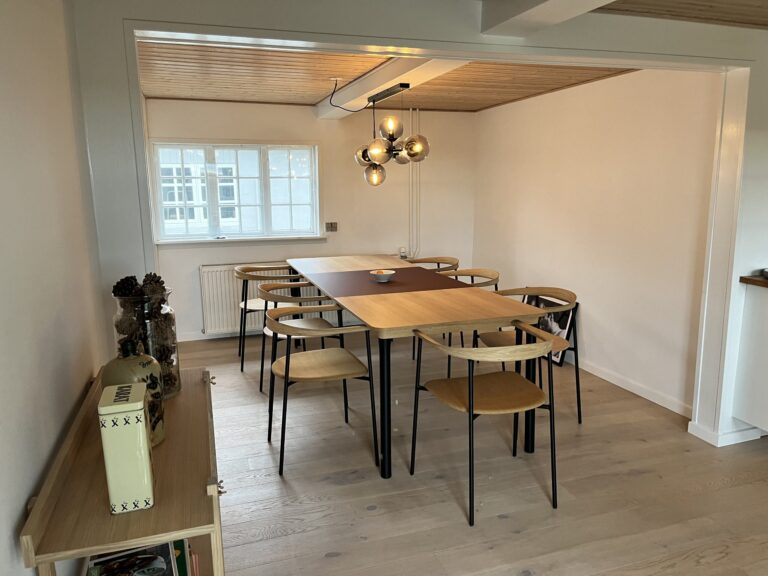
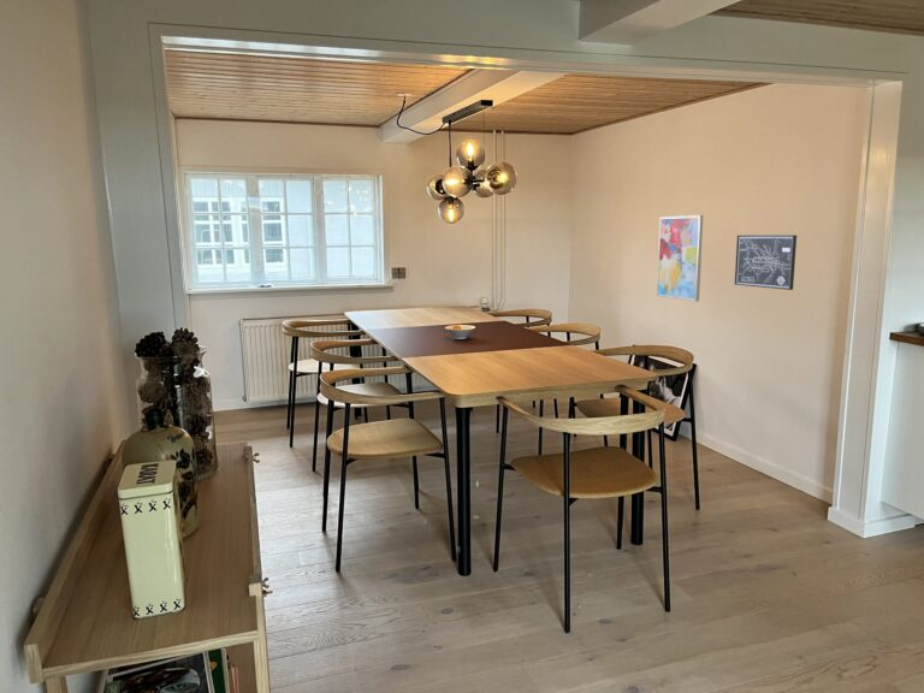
+ wall art [656,214,704,303]
+ wall art [734,233,798,291]
